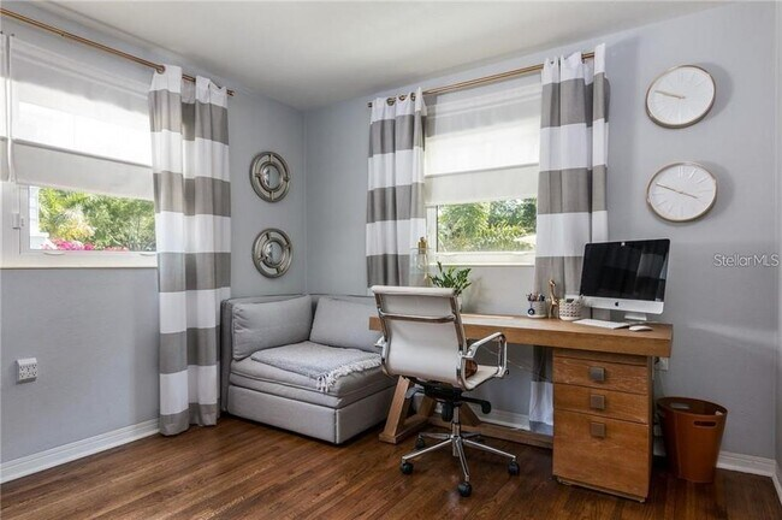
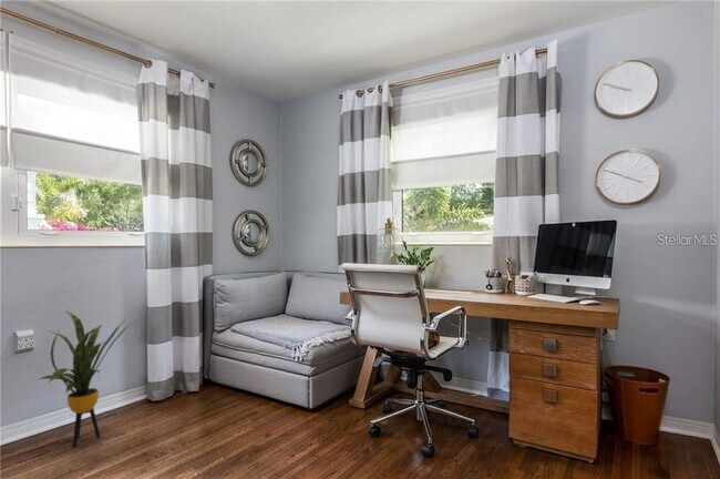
+ house plant [38,310,137,448]
